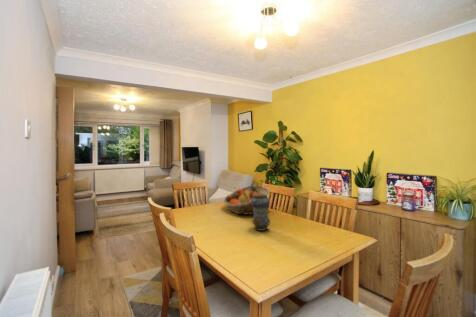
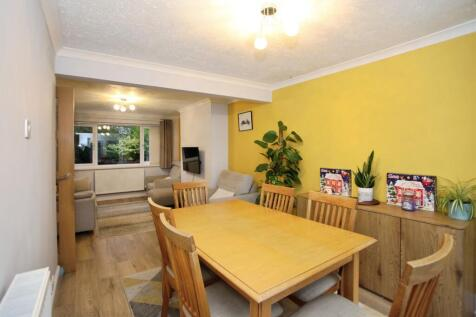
- fruit basket [223,185,271,216]
- vase [251,194,271,232]
